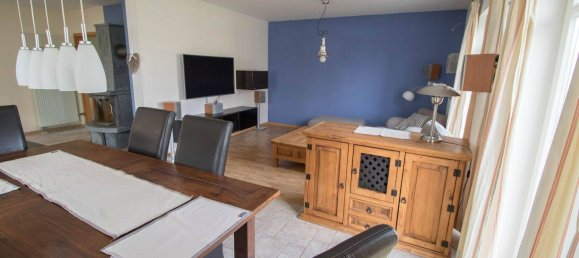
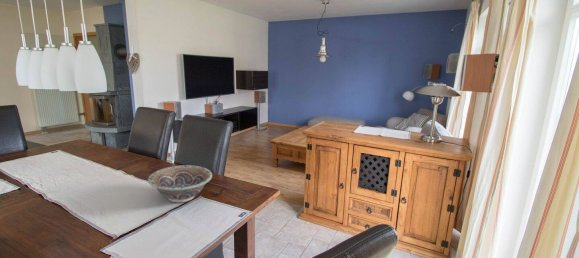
+ decorative bowl [147,164,213,203]
